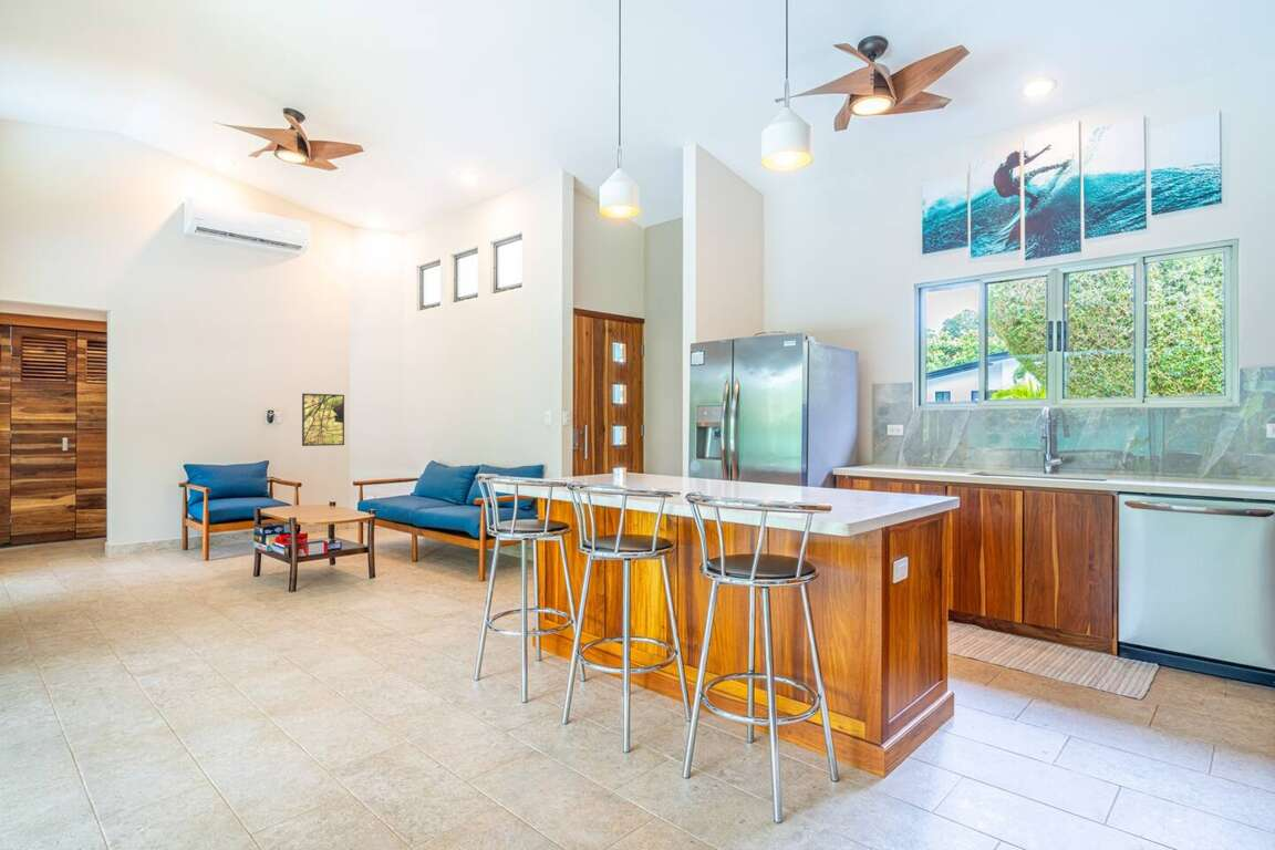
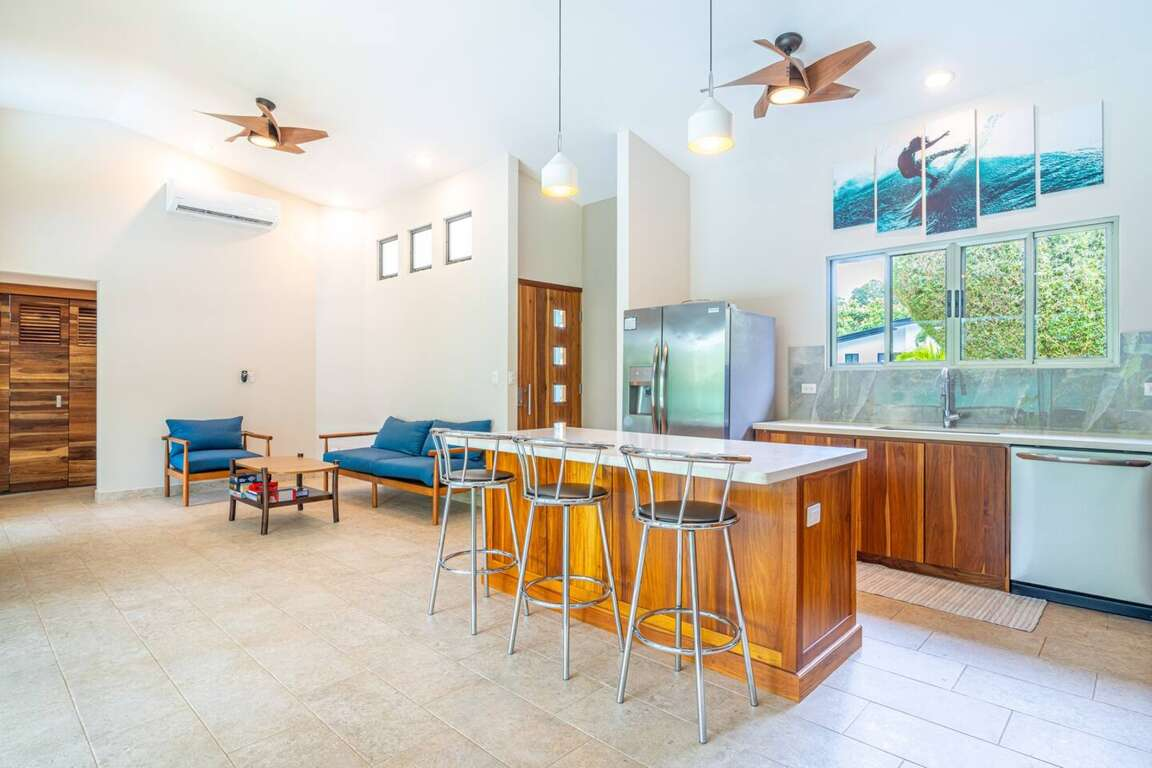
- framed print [301,392,345,447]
